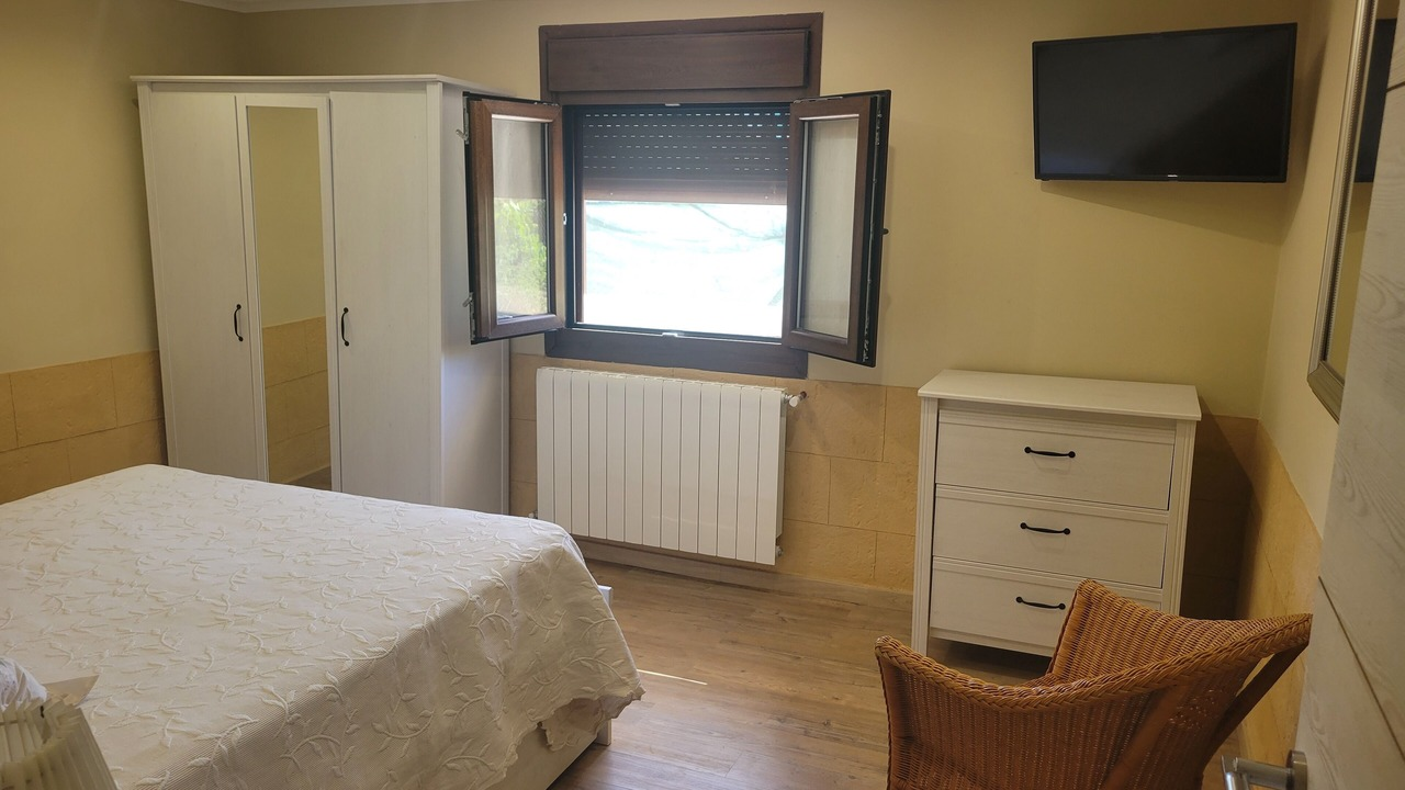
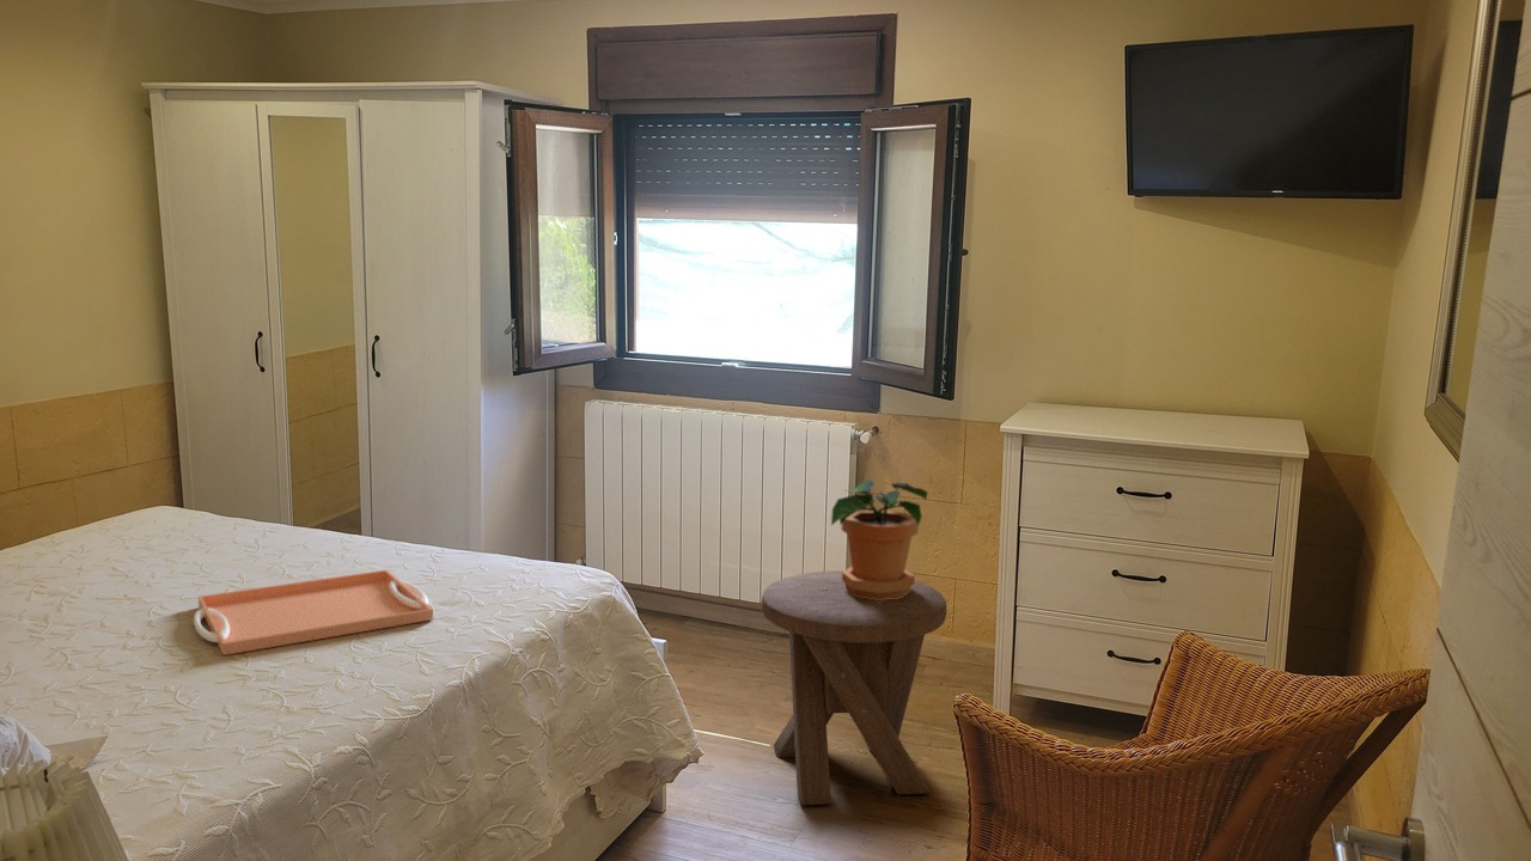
+ music stool [761,569,947,806]
+ potted plant [830,478,929,600]
+ serving tray [193,568,434,657]
